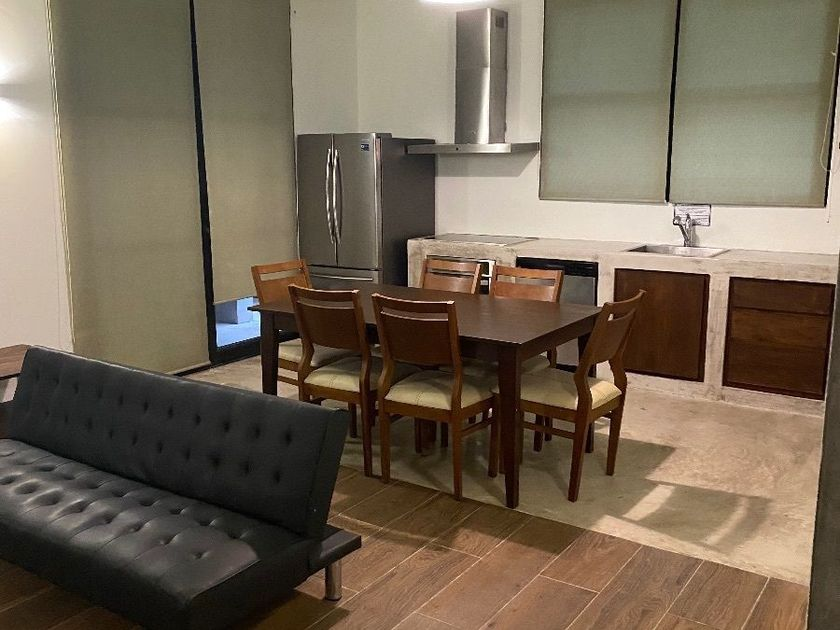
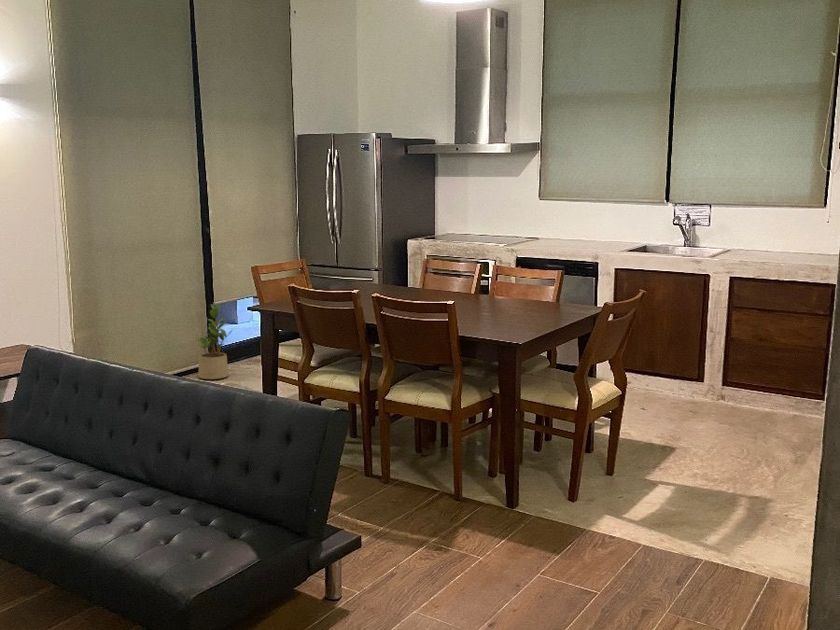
+ potted plant [194,303,234,380]
